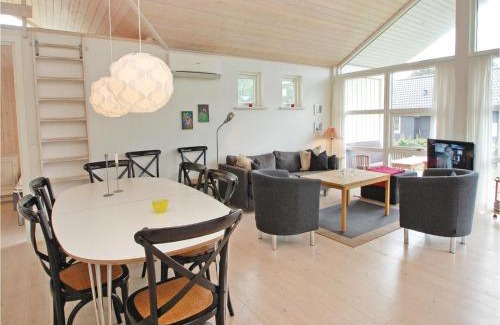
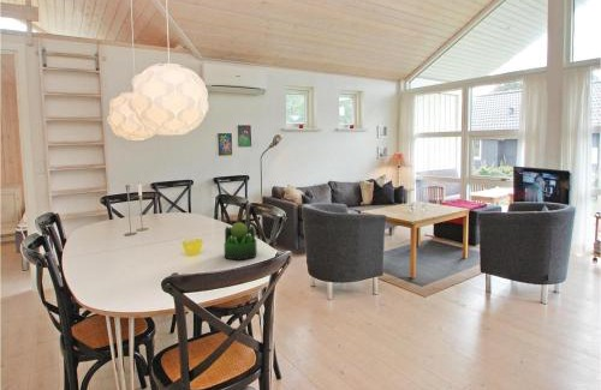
+ plant [222,221,258,262]
